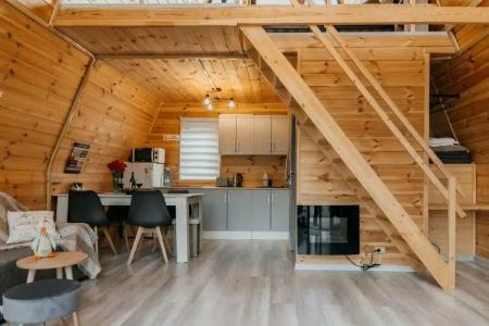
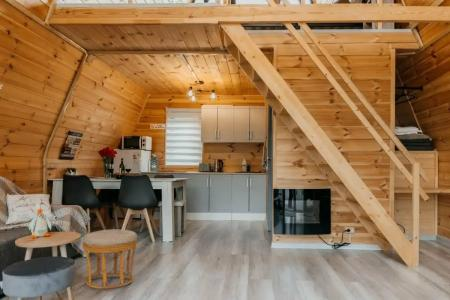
+ ottoman [81,228,138,290]
